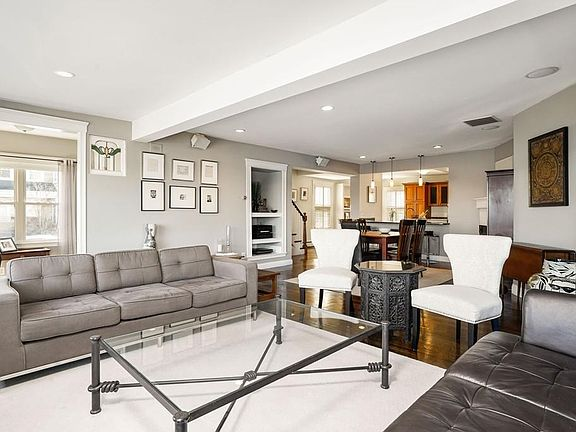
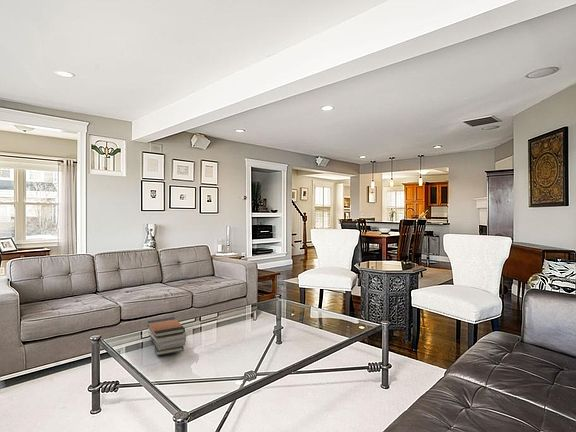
+ book stack [146,316,187,357]
